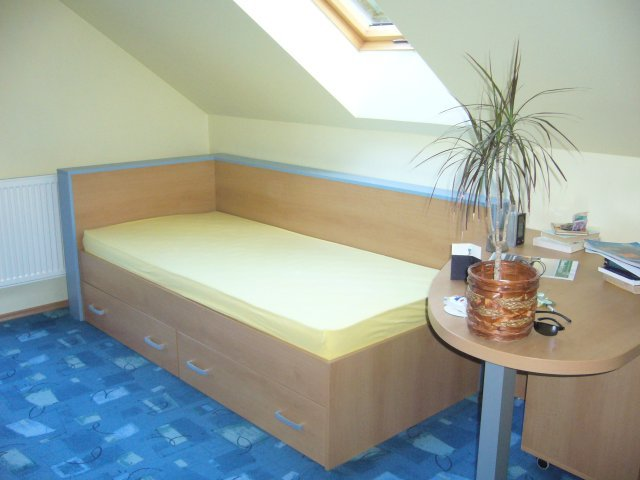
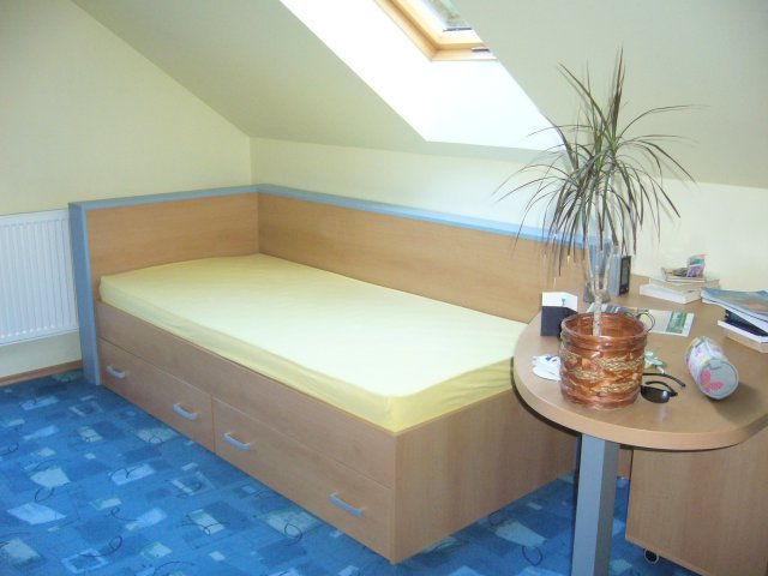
+ pencil case [684,335,740,400]
